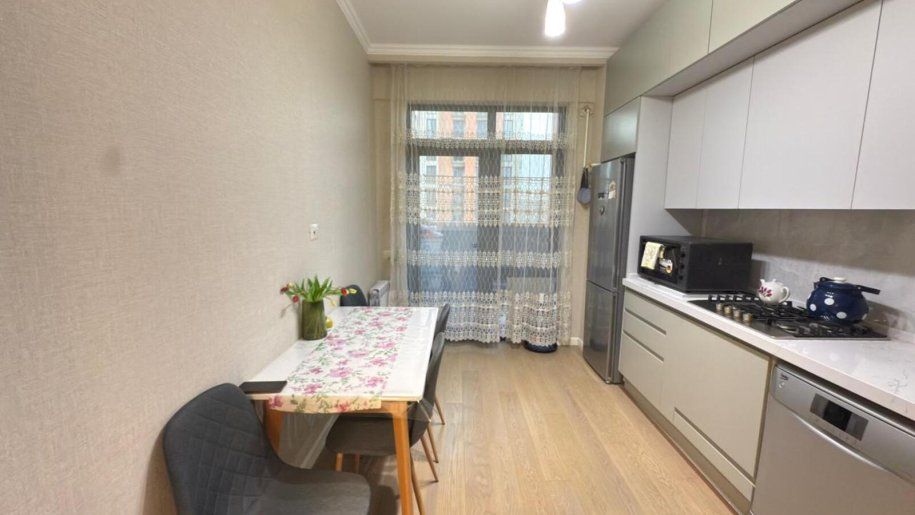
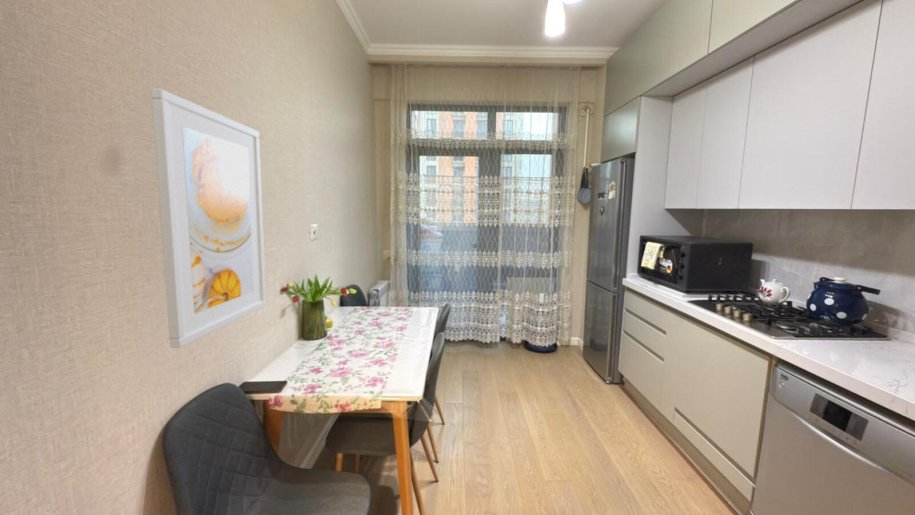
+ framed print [150,87,267,349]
